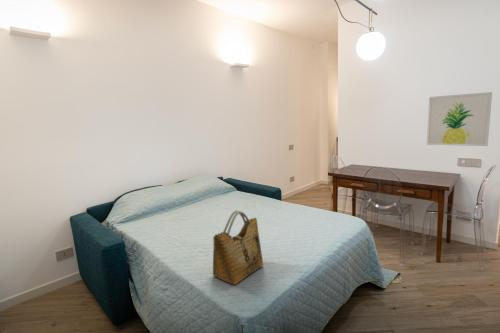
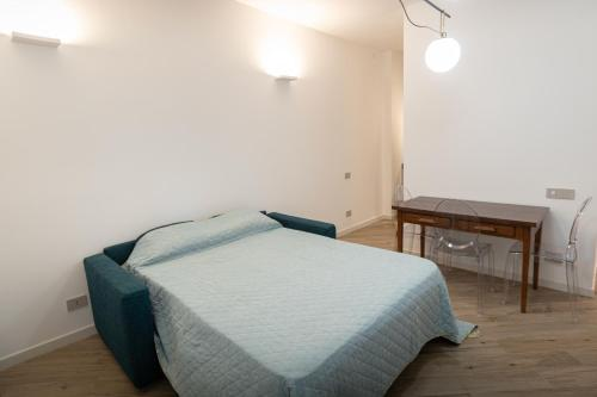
- wall art [426,91,493,147]
- grocery bag [212,210,264,286]
